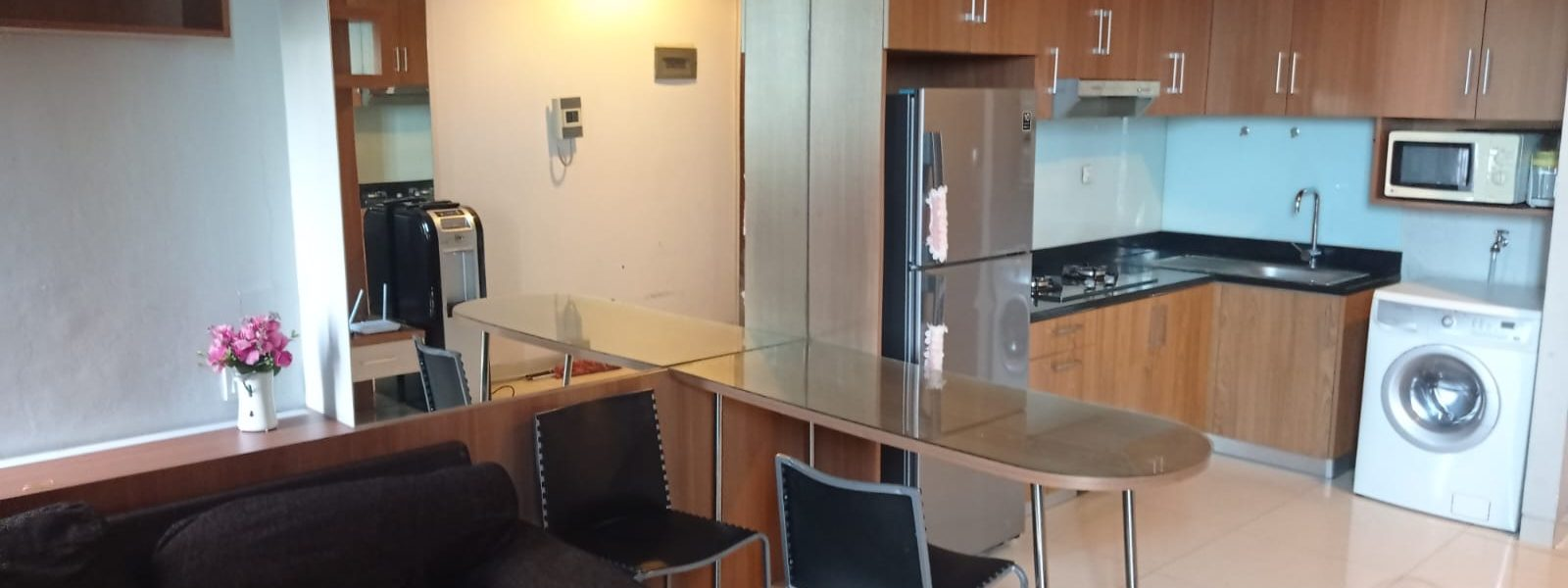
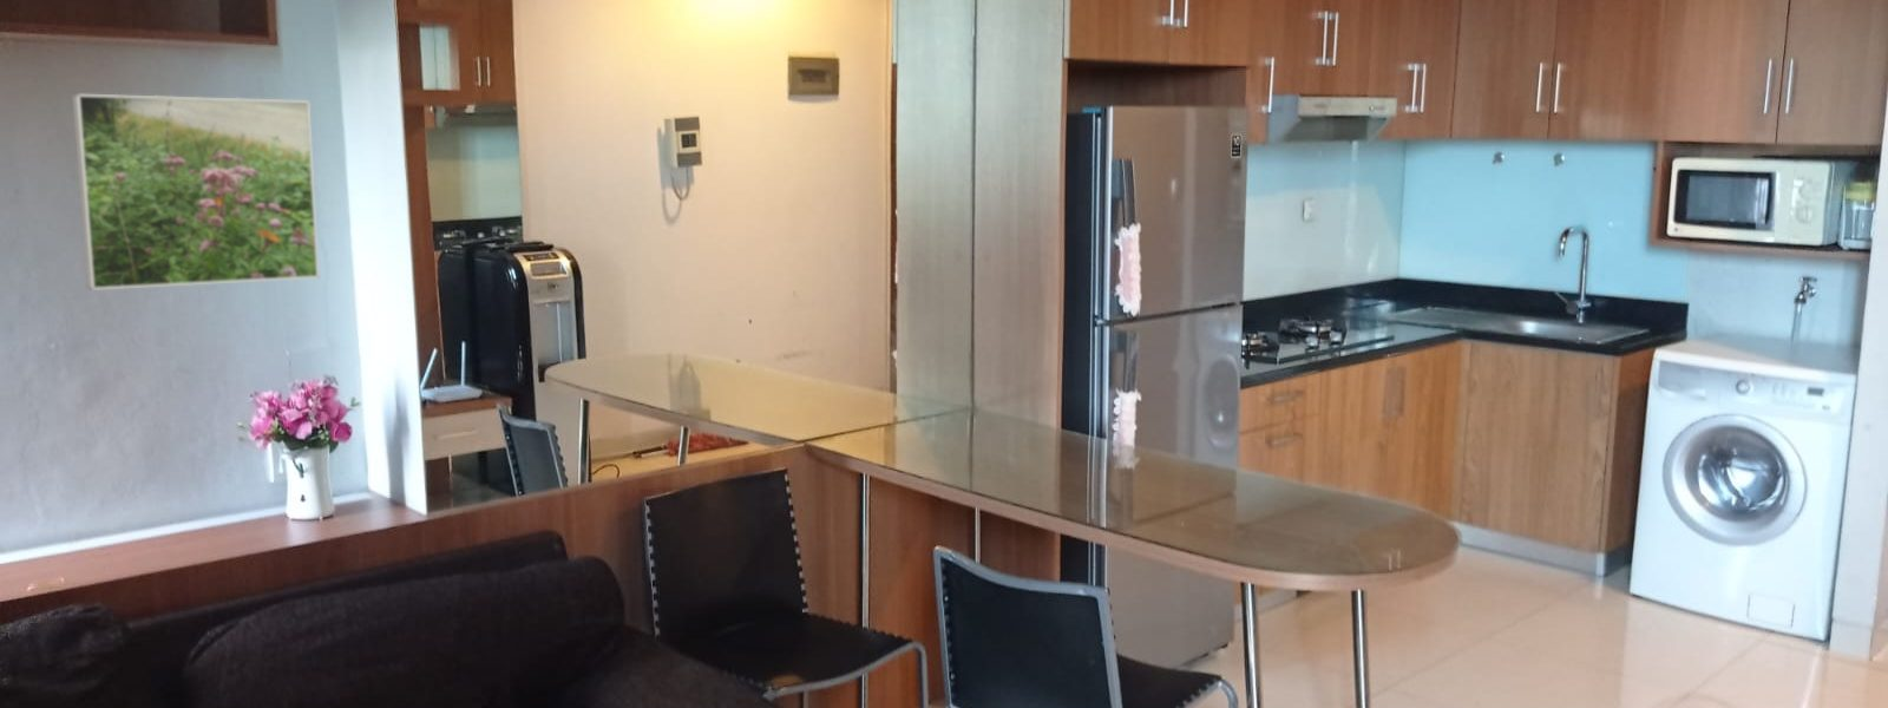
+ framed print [71,93,320,291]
